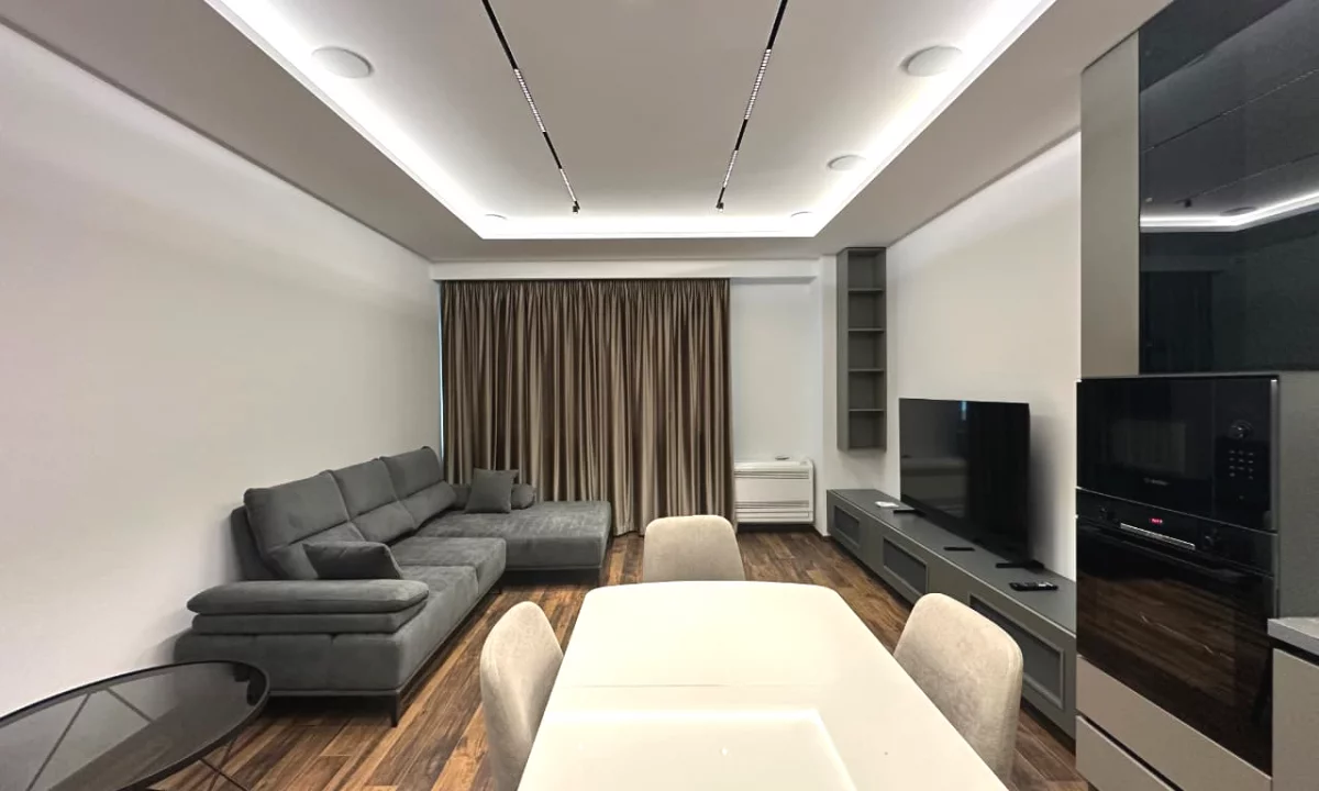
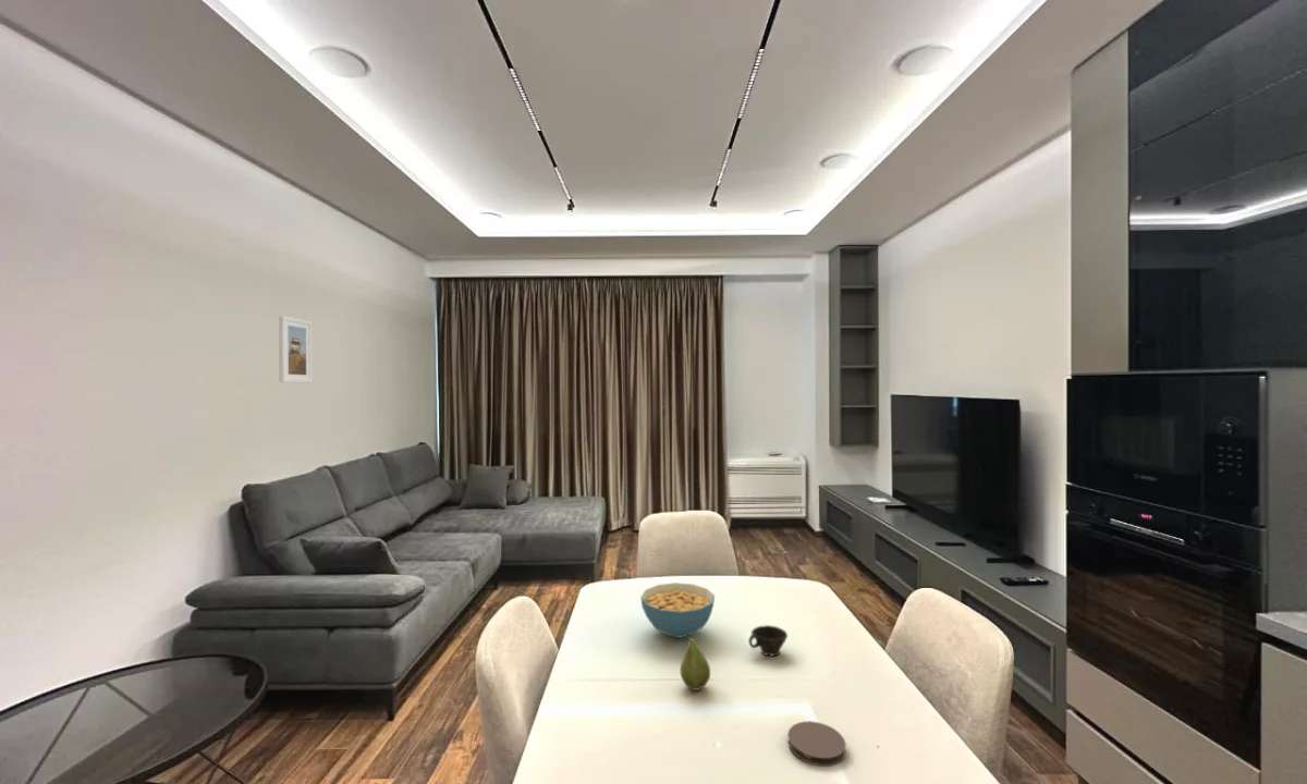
+ fruit [680,635,711,691]
+ cup [747,624,789,657]
+ coaster [786,721,846,767]
+ cereal bowl [639,581,716,639]
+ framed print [278,315,314,384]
